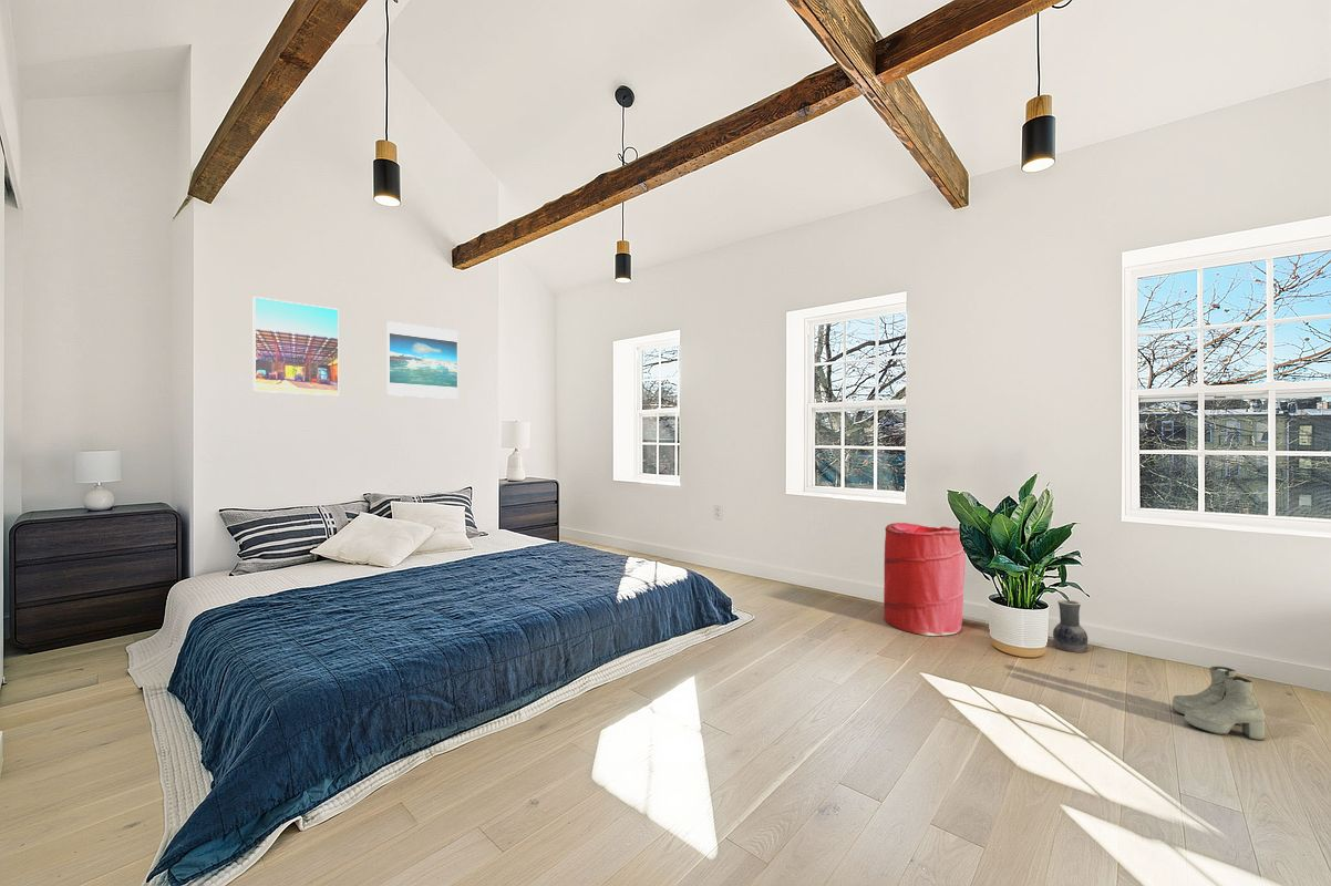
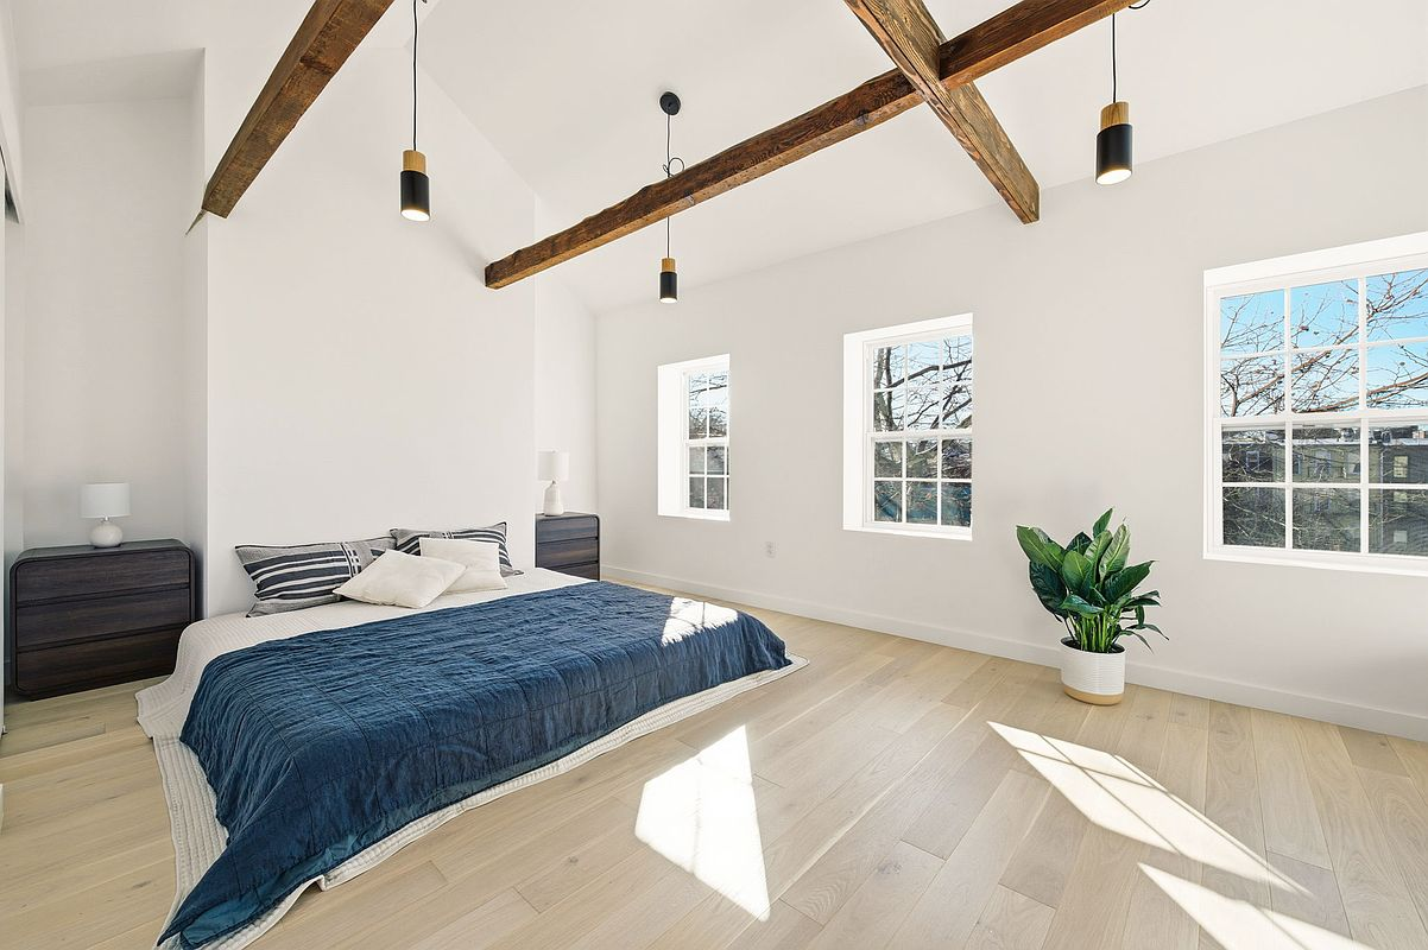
- vase [1052,598,1090,653]
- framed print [385,320,460,400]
- boots [1172,666,1266,741]
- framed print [251,296,340,396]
- laundry hamper [883,522,967,637]
